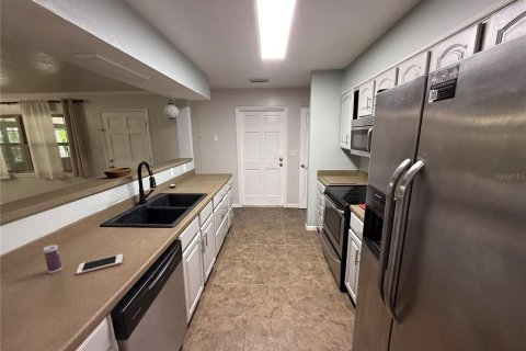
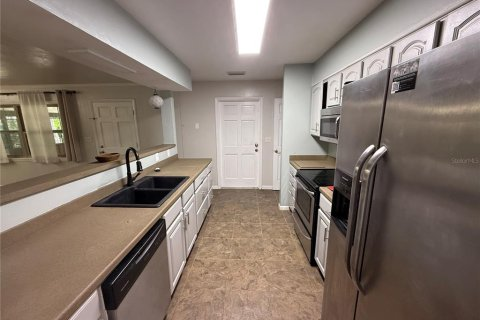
- beverage can [43,244,64,274]
- cell phone [75,253,124,275]
